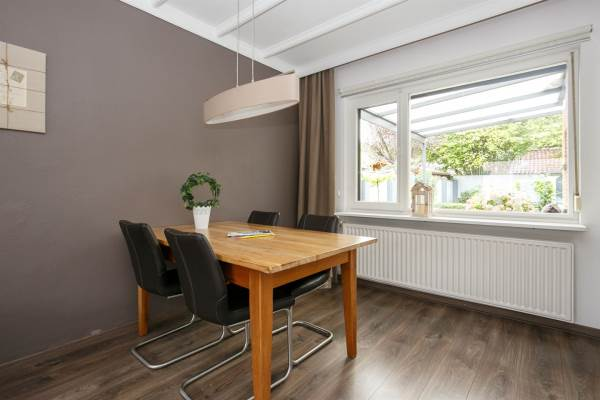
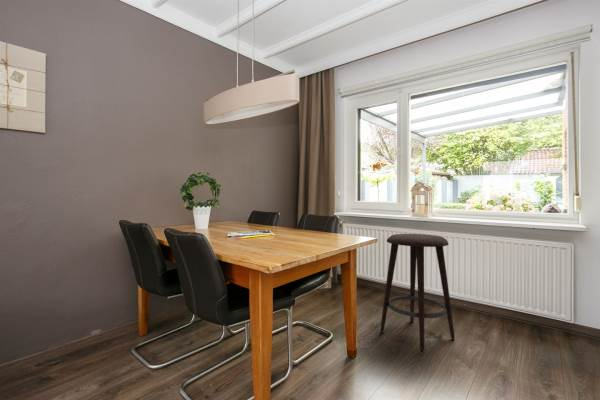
+ stool [379,233,456,353]
